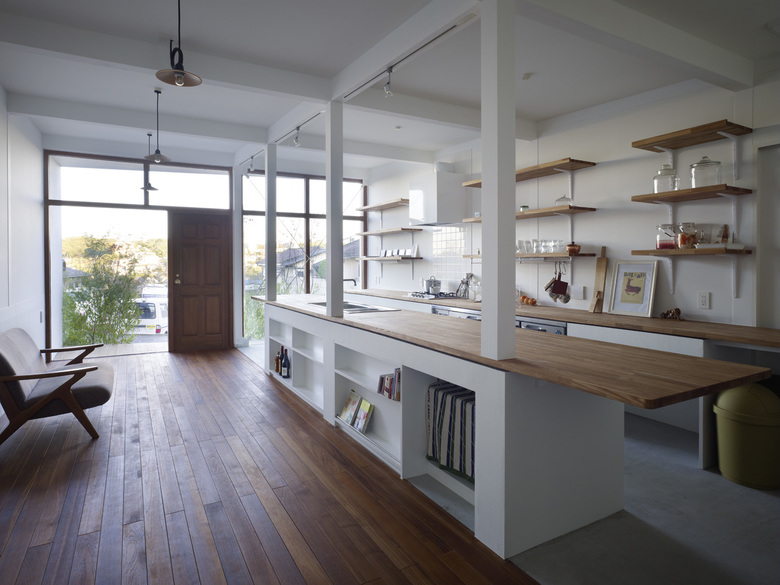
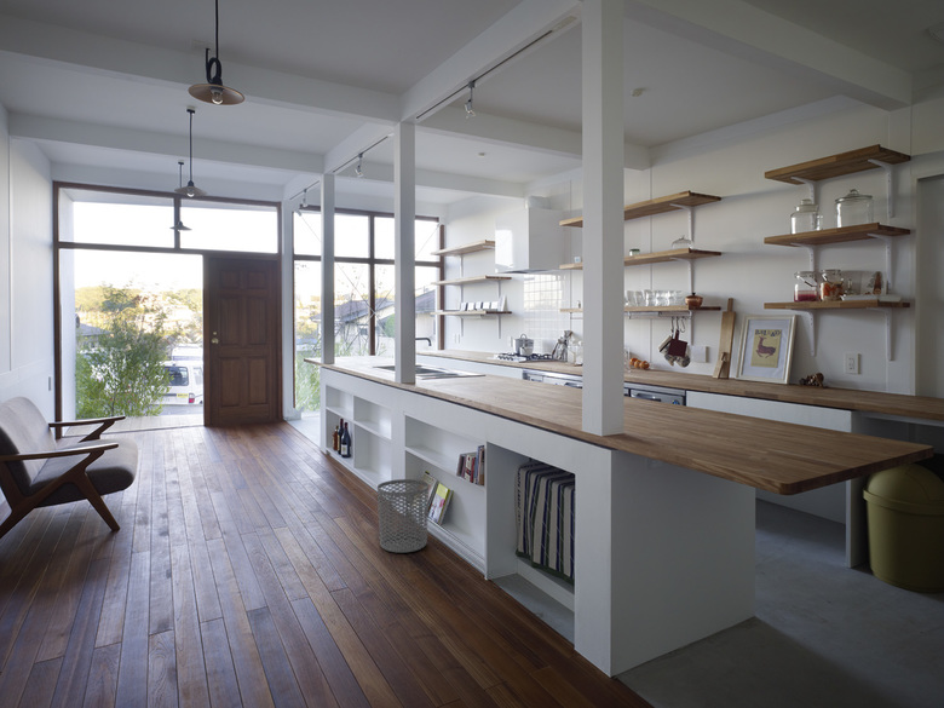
+ waste bin [376,478,431,554]
